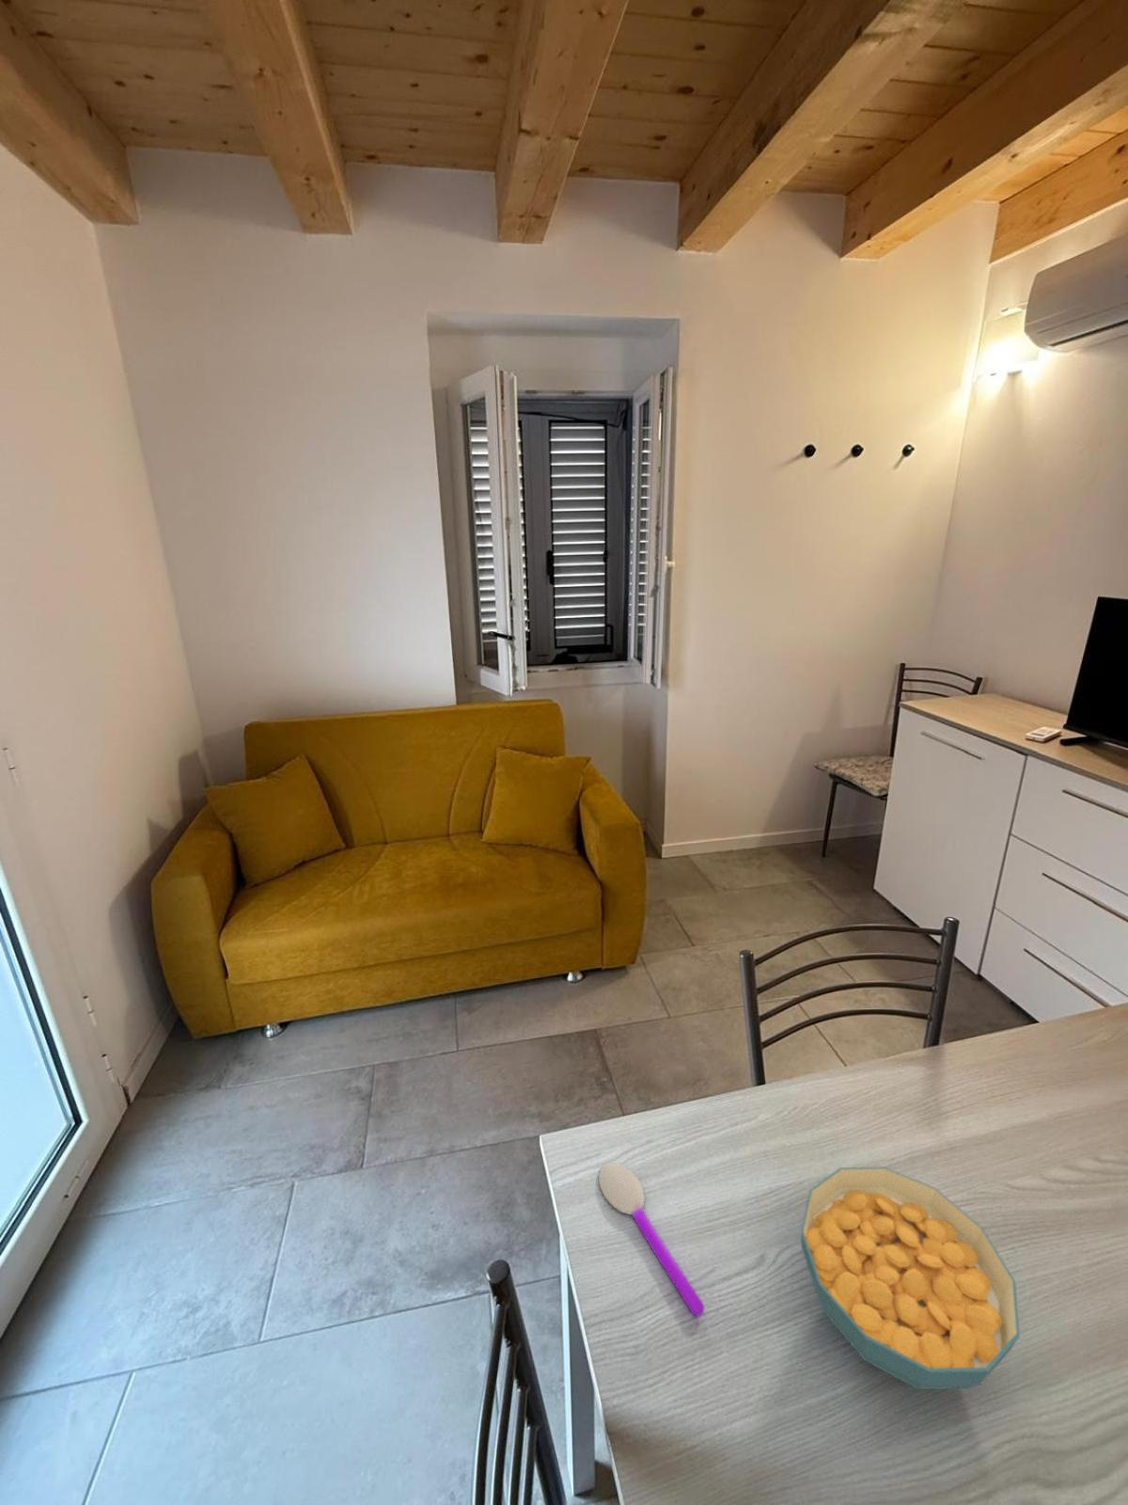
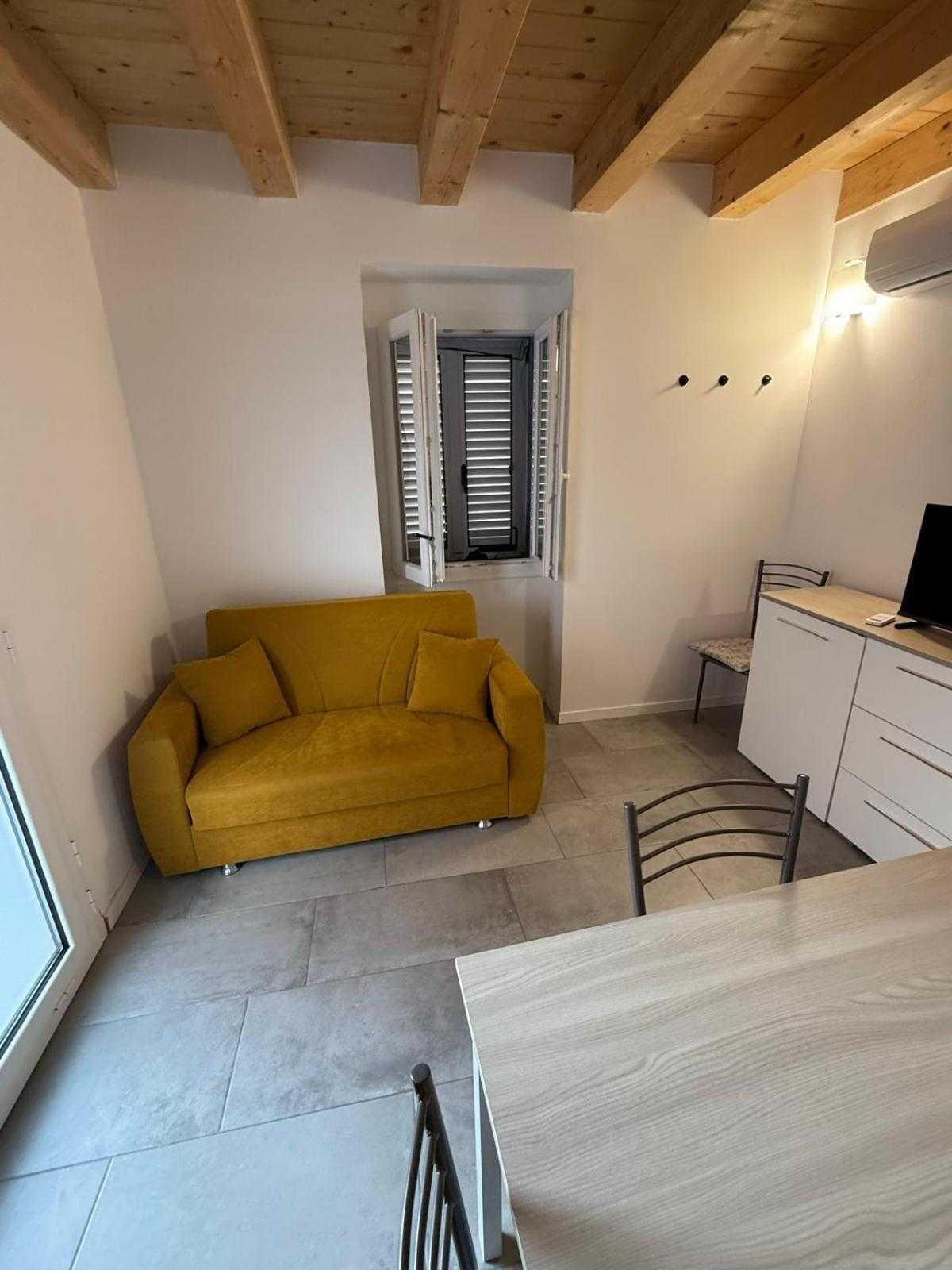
- cereal bowl [800,1166,1021,1390]
- spoon [598,1160,705,1317]
